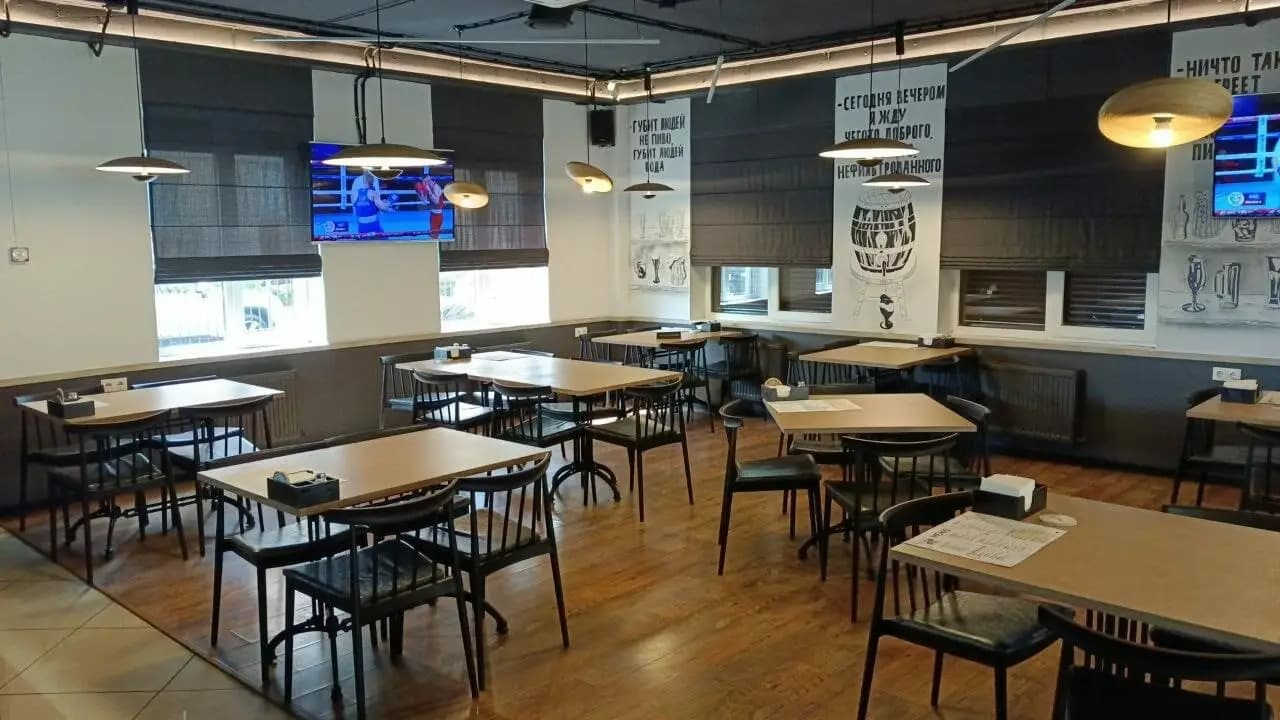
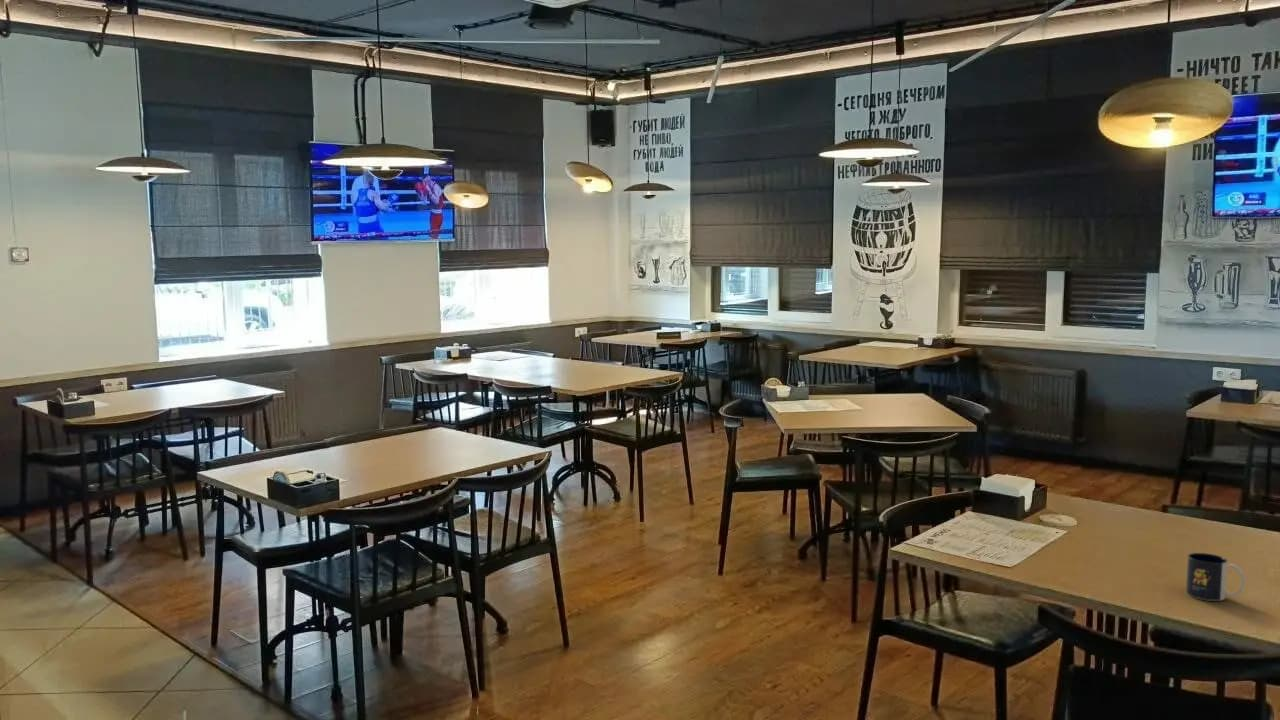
+ mug [1185,552,1246,602]
